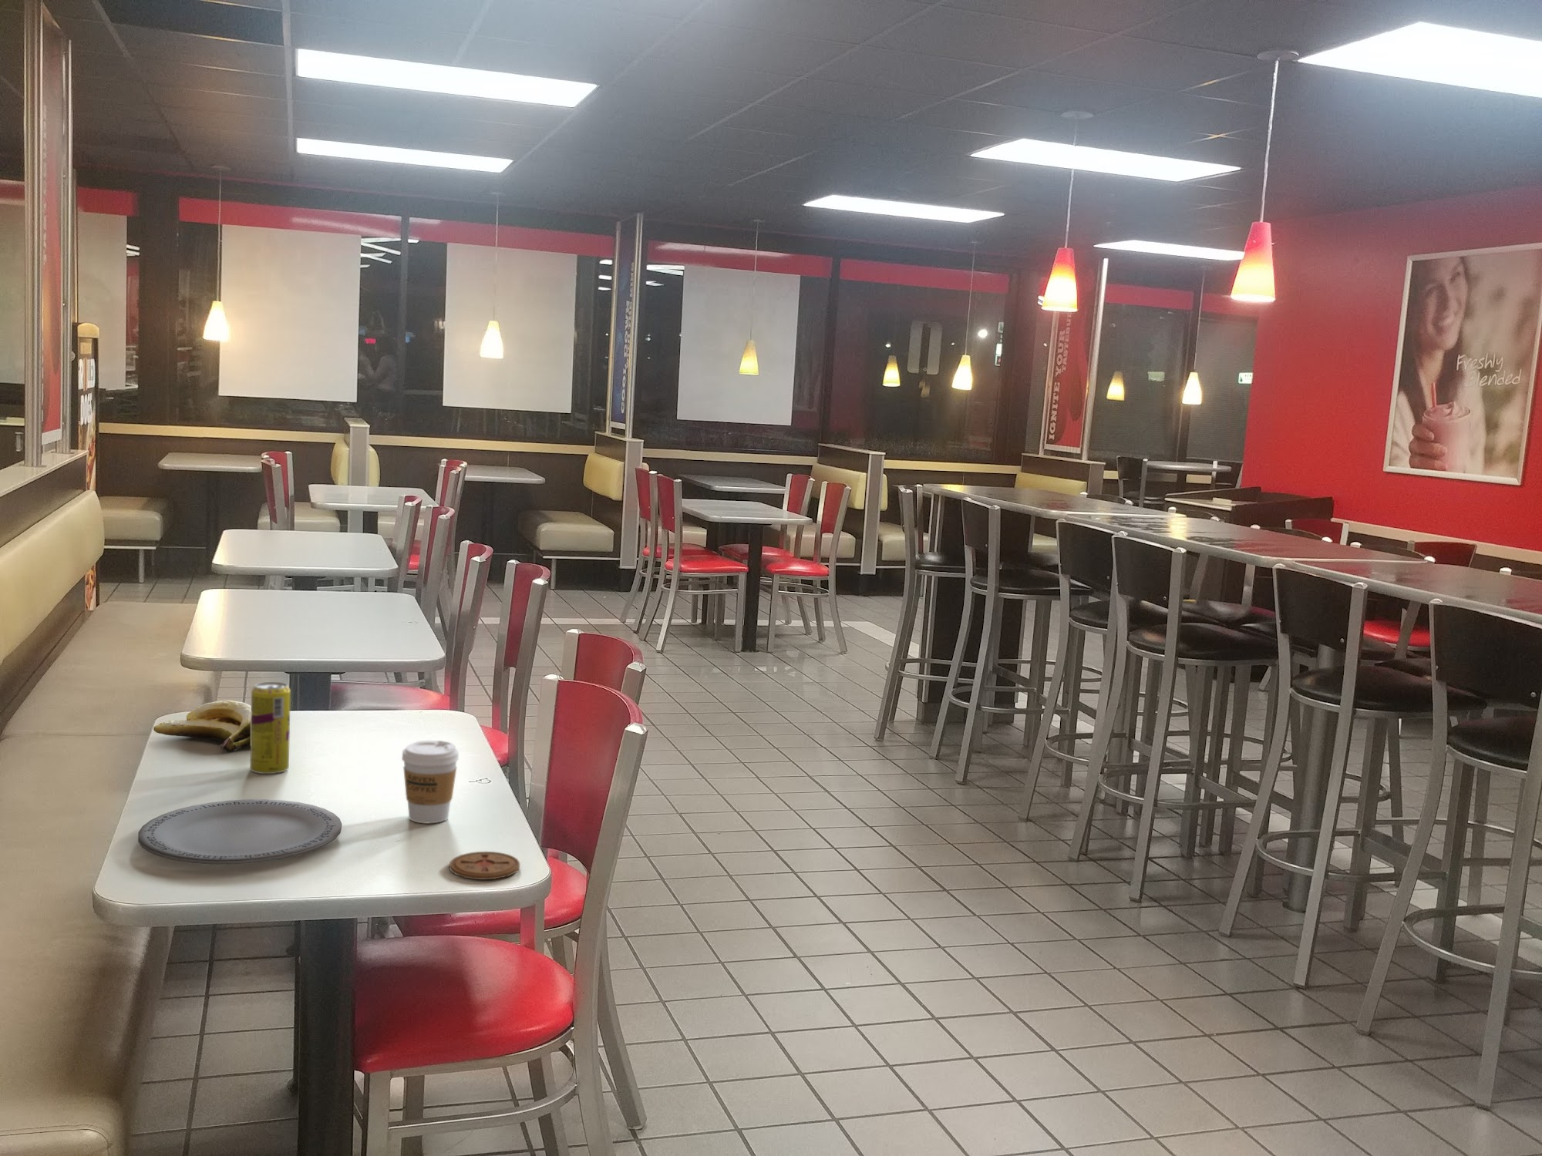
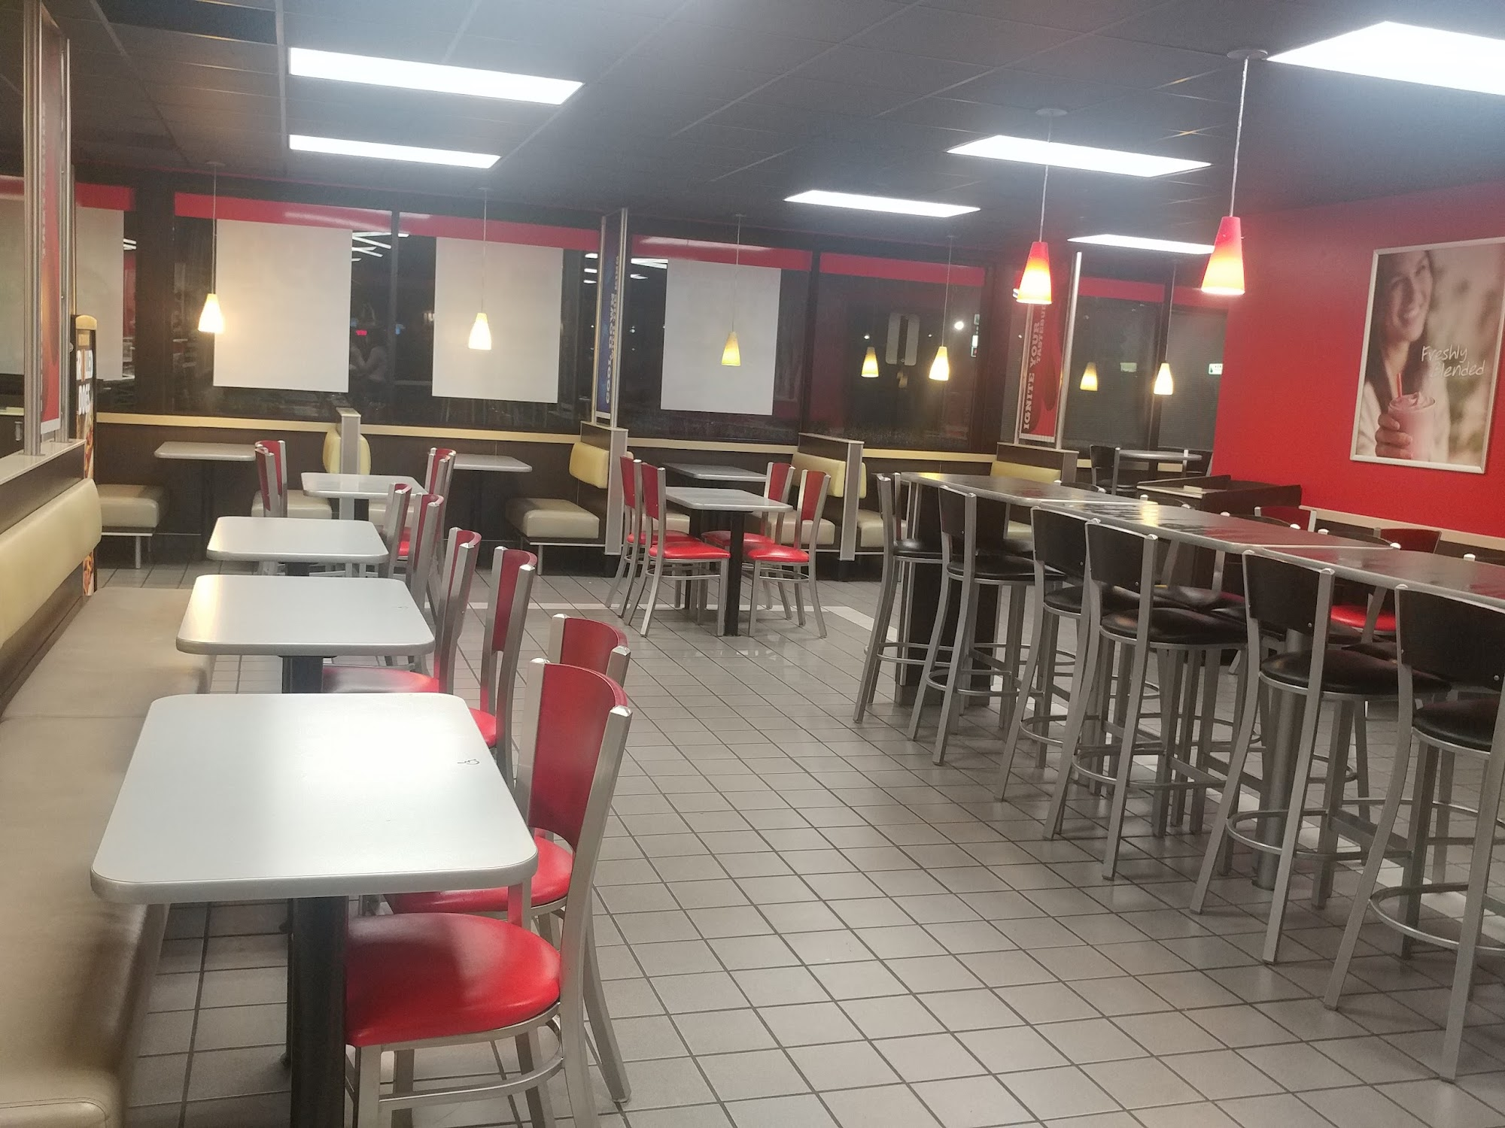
- coaster [449,851,521,880]
- banana [153,699,251,753]
- plate [137,799,342,866]
- coffee cup [401,739,459,823]
- beverage can [249,681,291,775]
